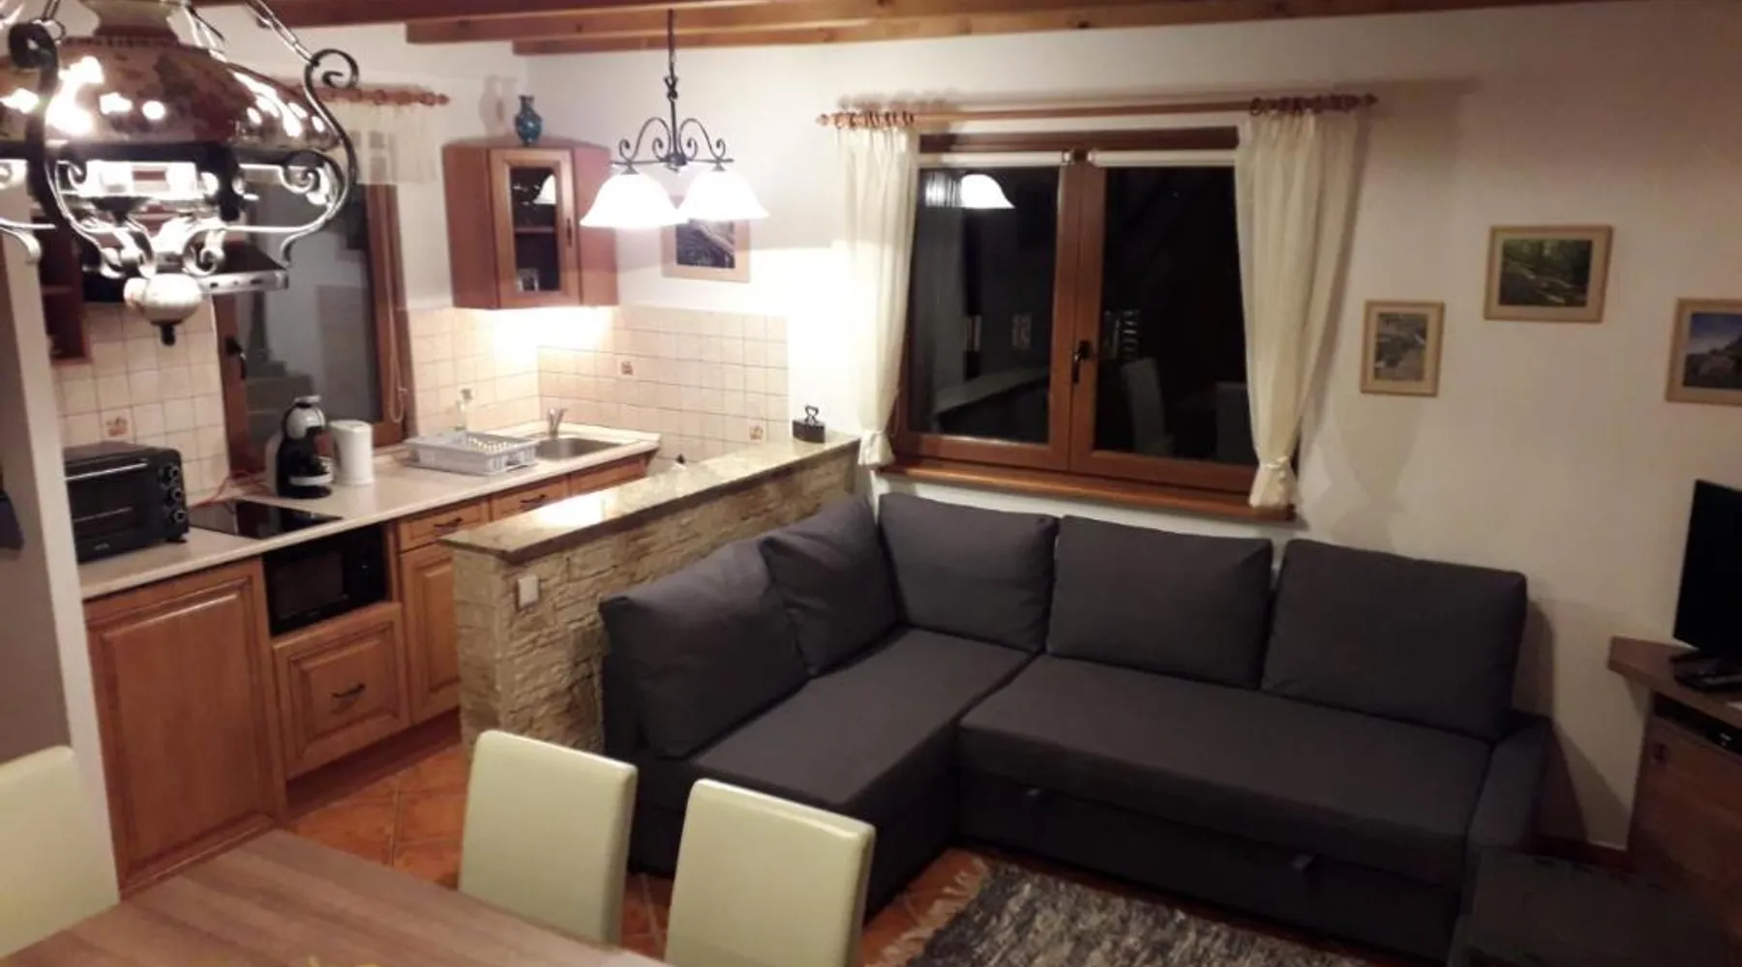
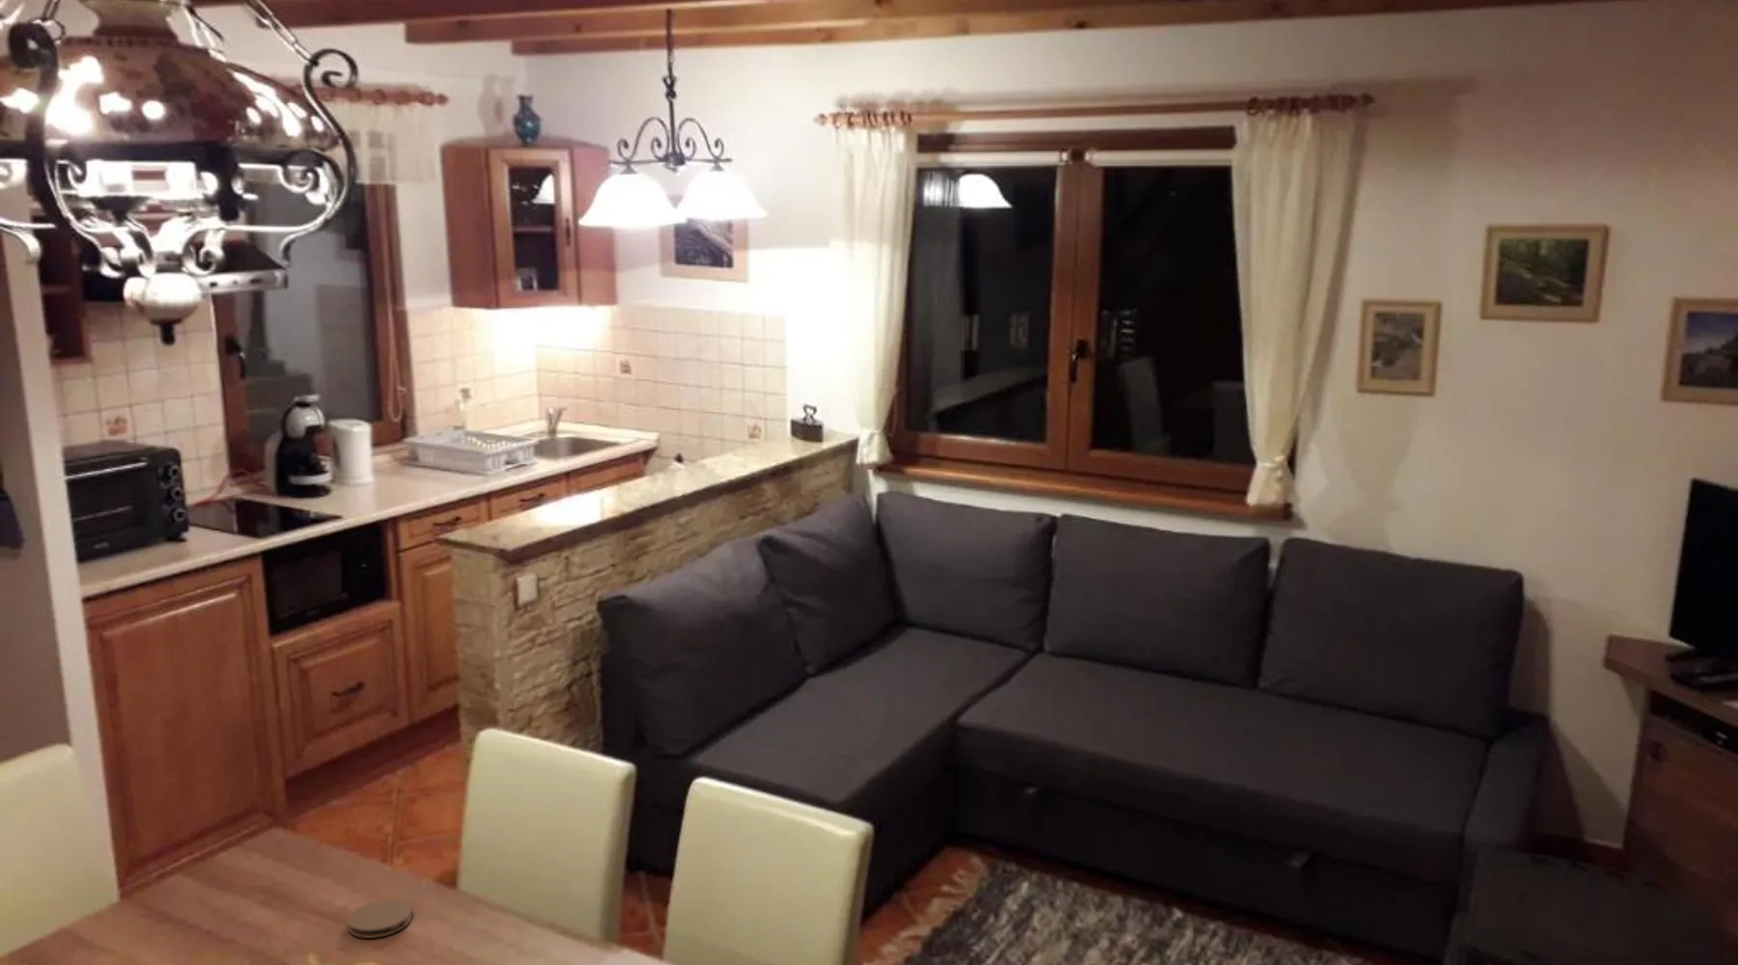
+ coaster [346,898,413,939]
